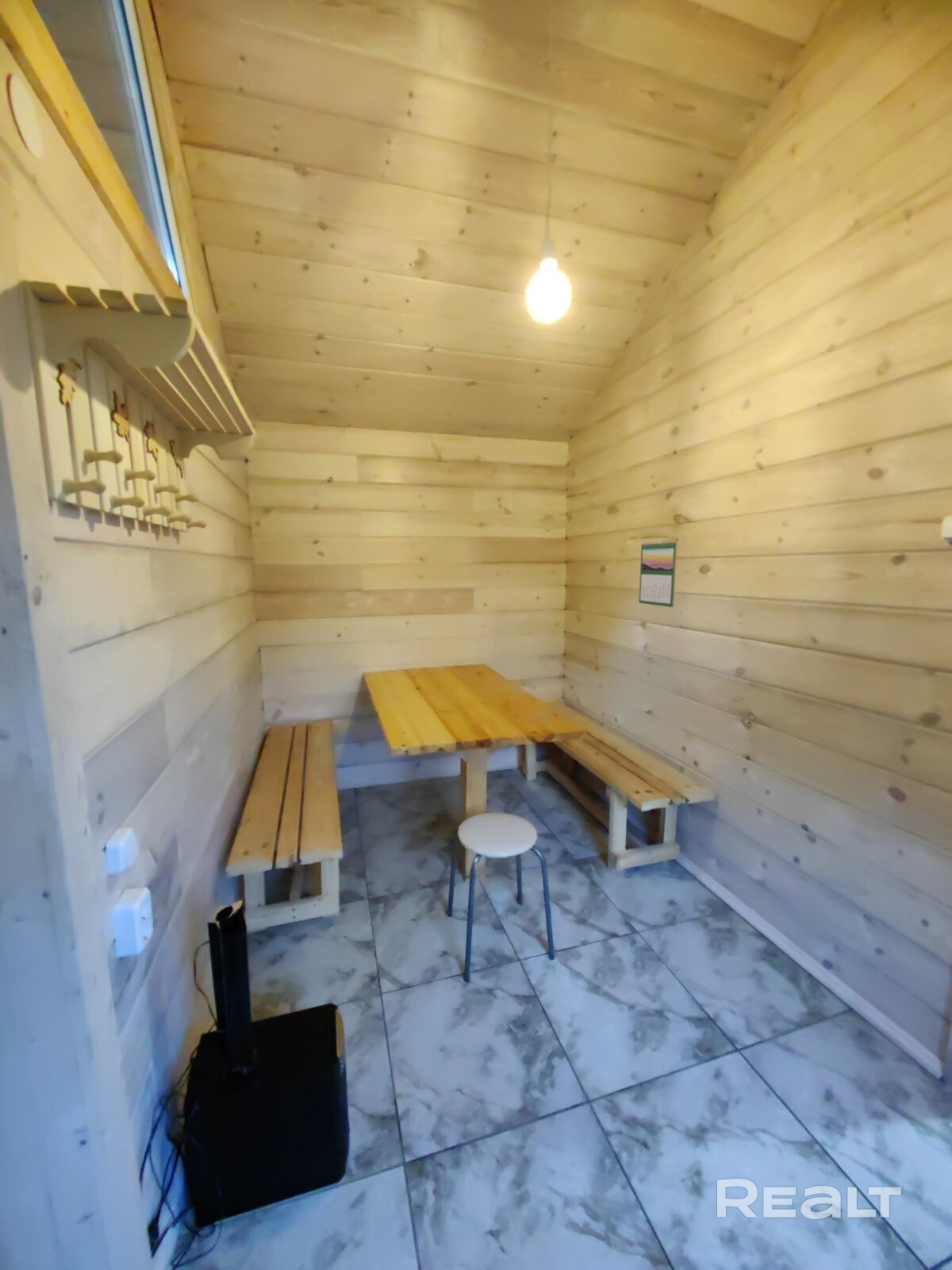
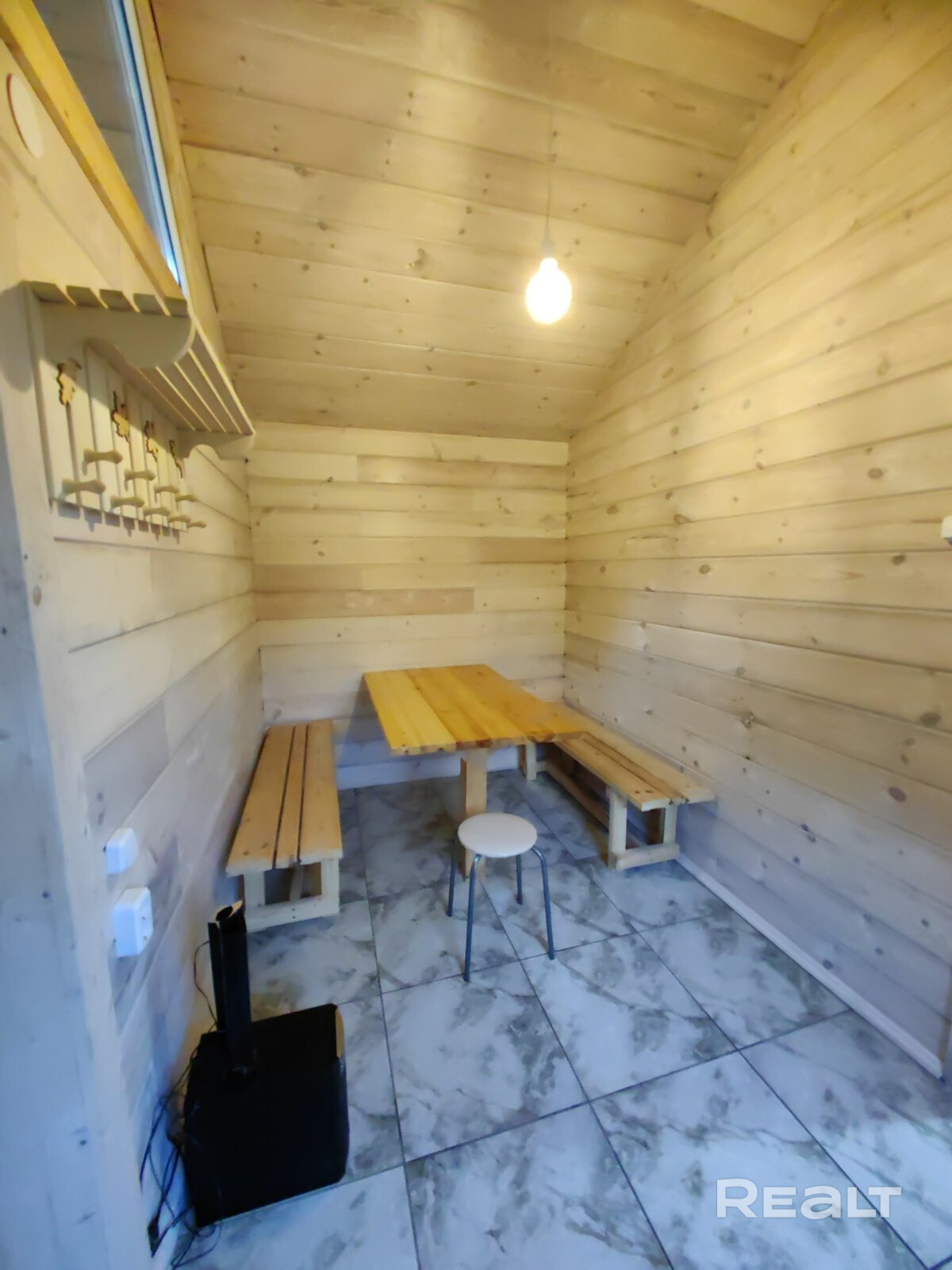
- calendar [638,540,678,608]
